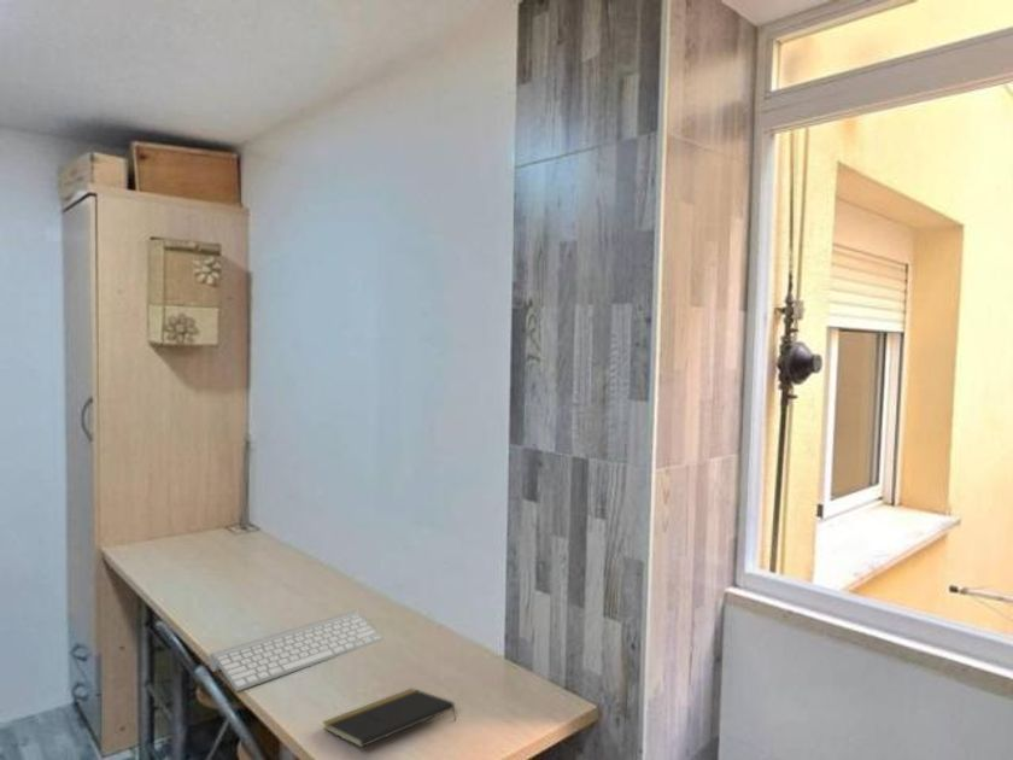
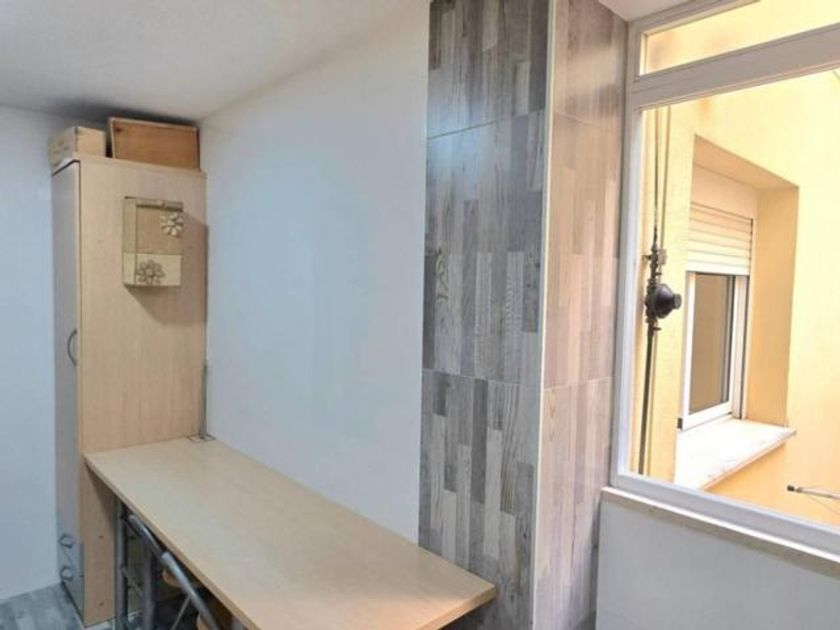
- notepad [322,688,457,749]
- keyboard [207,609,385,692]
